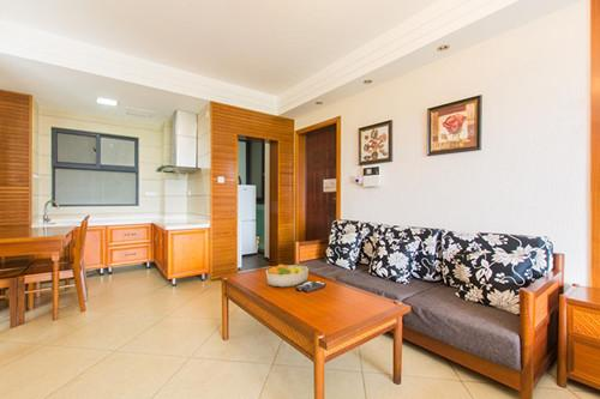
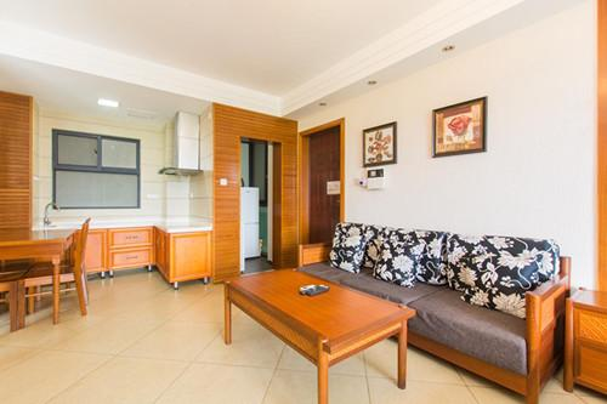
- fruit bowl [265,262,310,289]
